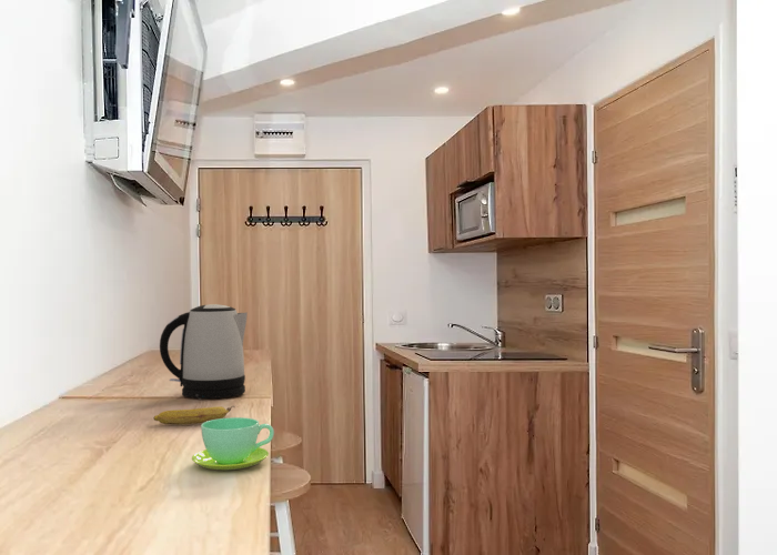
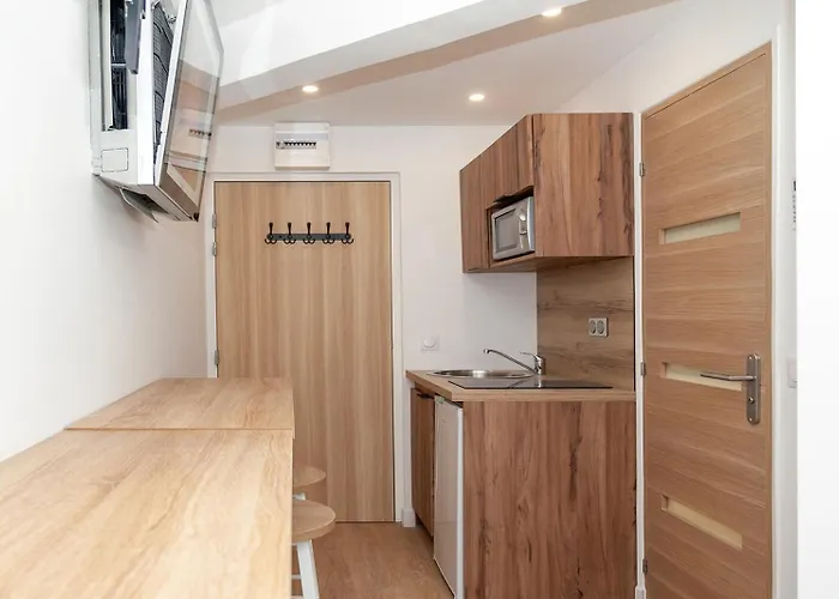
- banana [153,404,236,426]
- kettle [159,303,249,401]
- cup [191,416,275,471]
